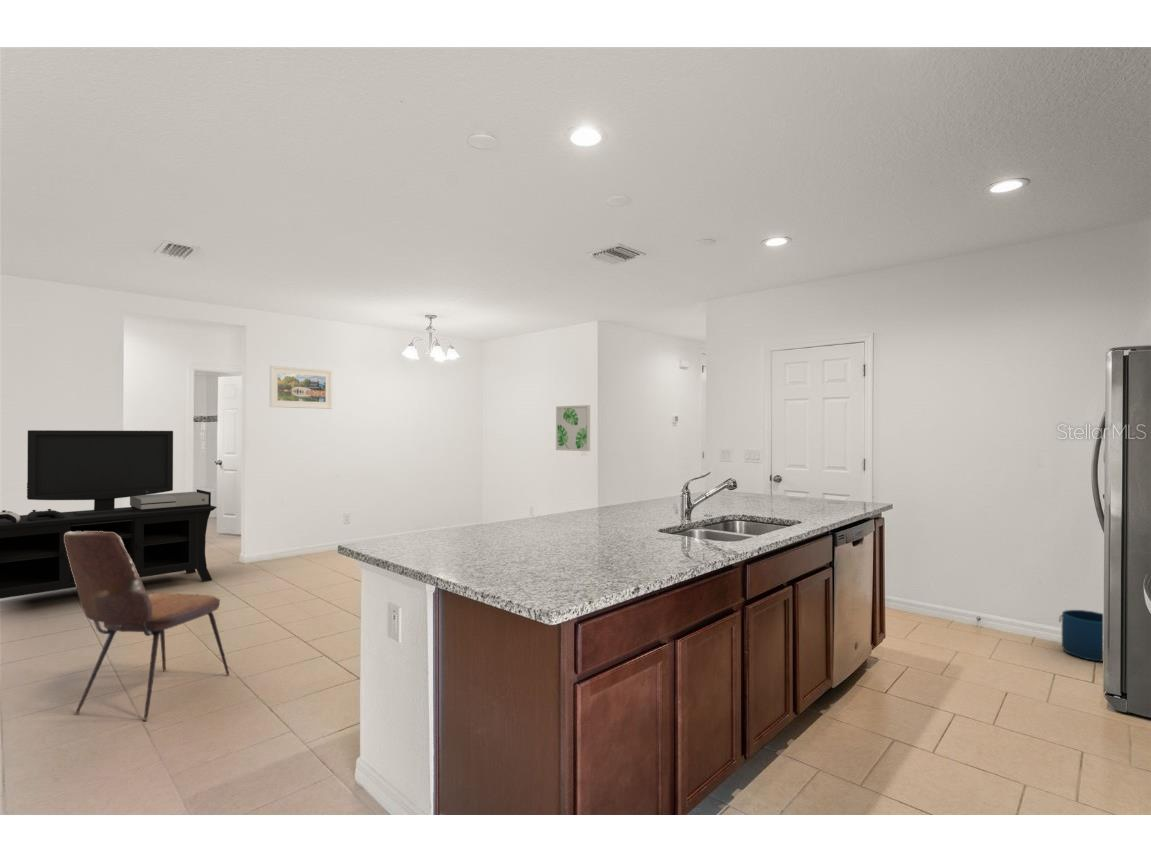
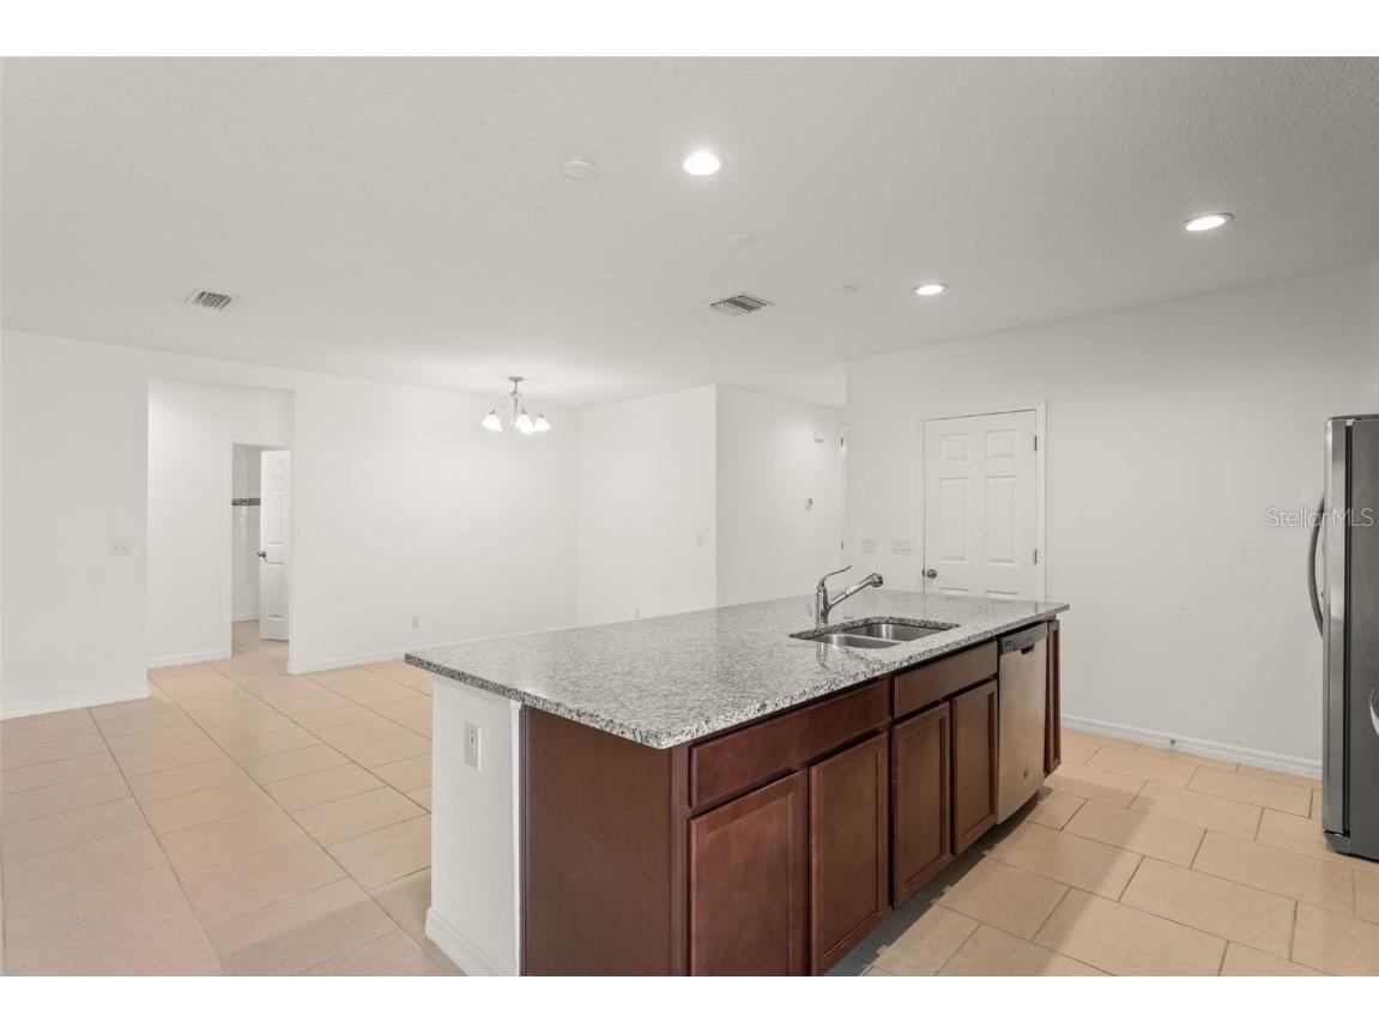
- dining chair [64,531,230,722]
- bucket [1058,609,1104,663]
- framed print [269,365,333,410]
- media console [0,429,218,600]
- wall art [555,404,591,452]
